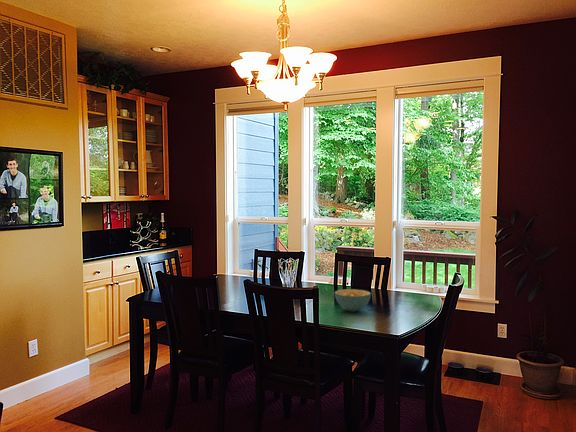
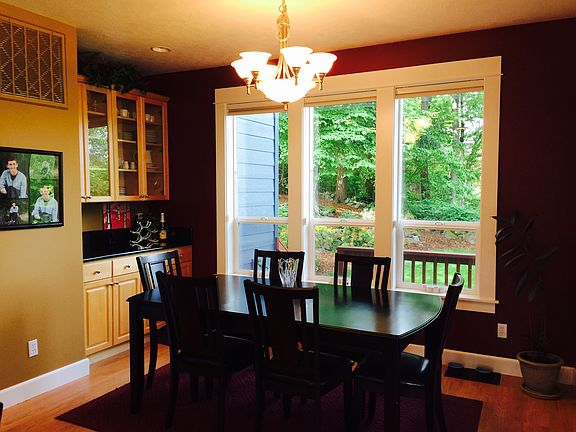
- cereal bowl [334,288,372,312]
